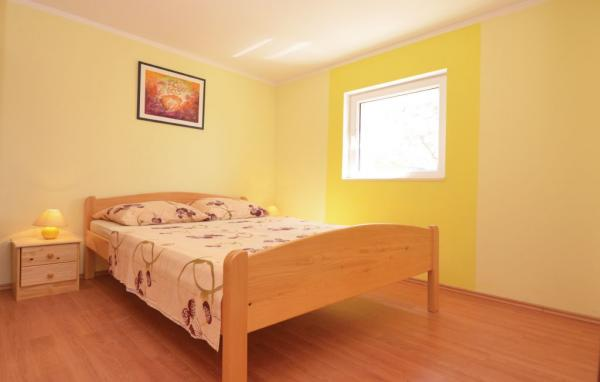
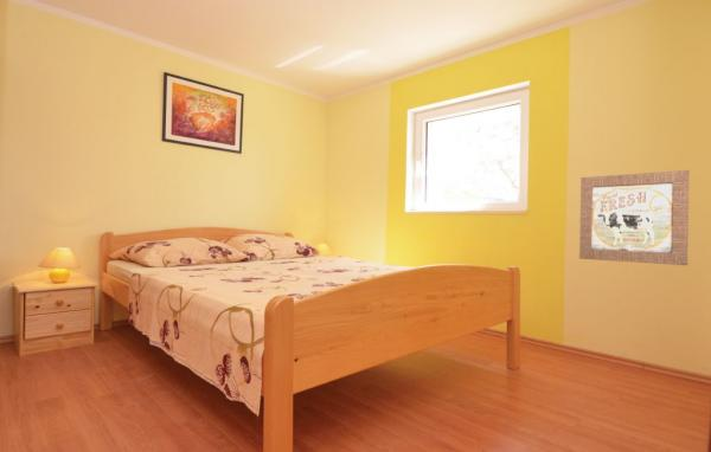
+ wall art [578,169,691,266]
